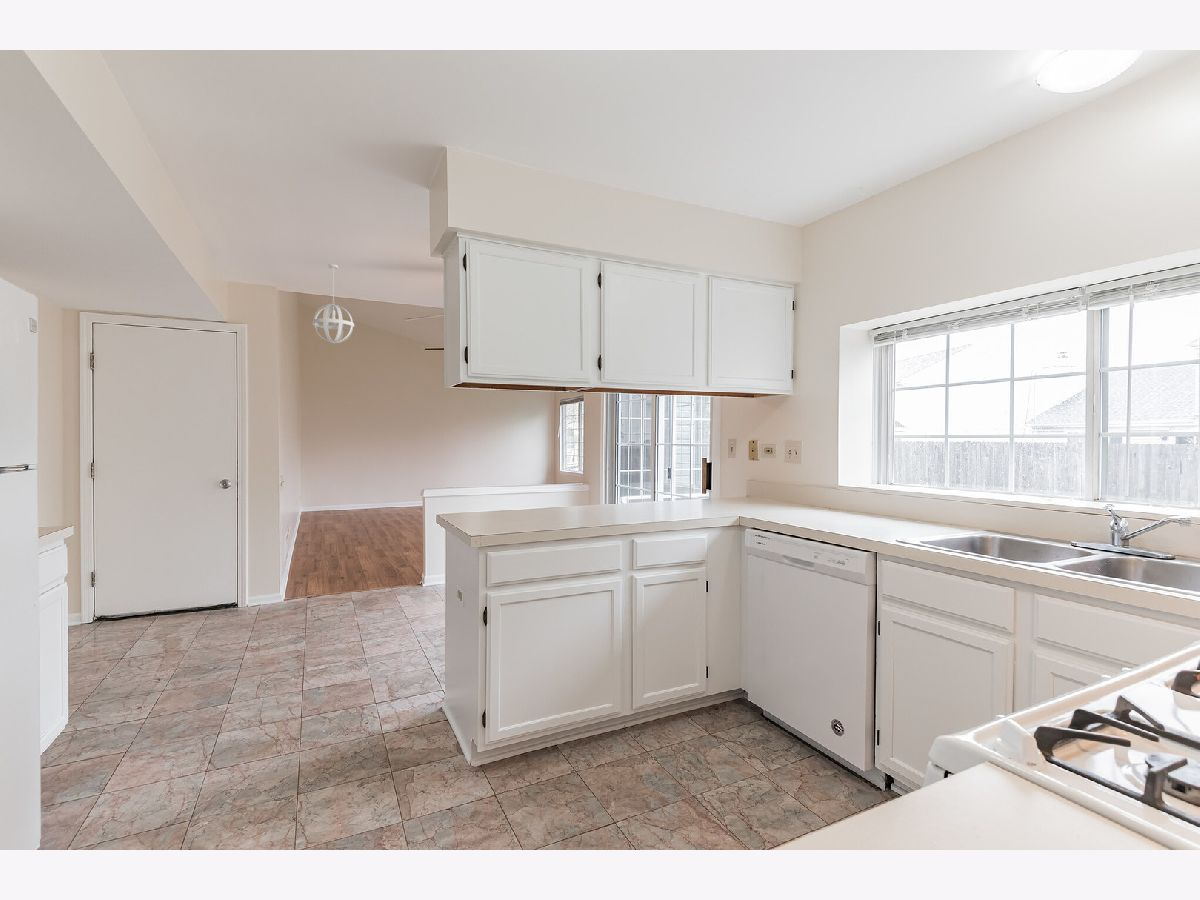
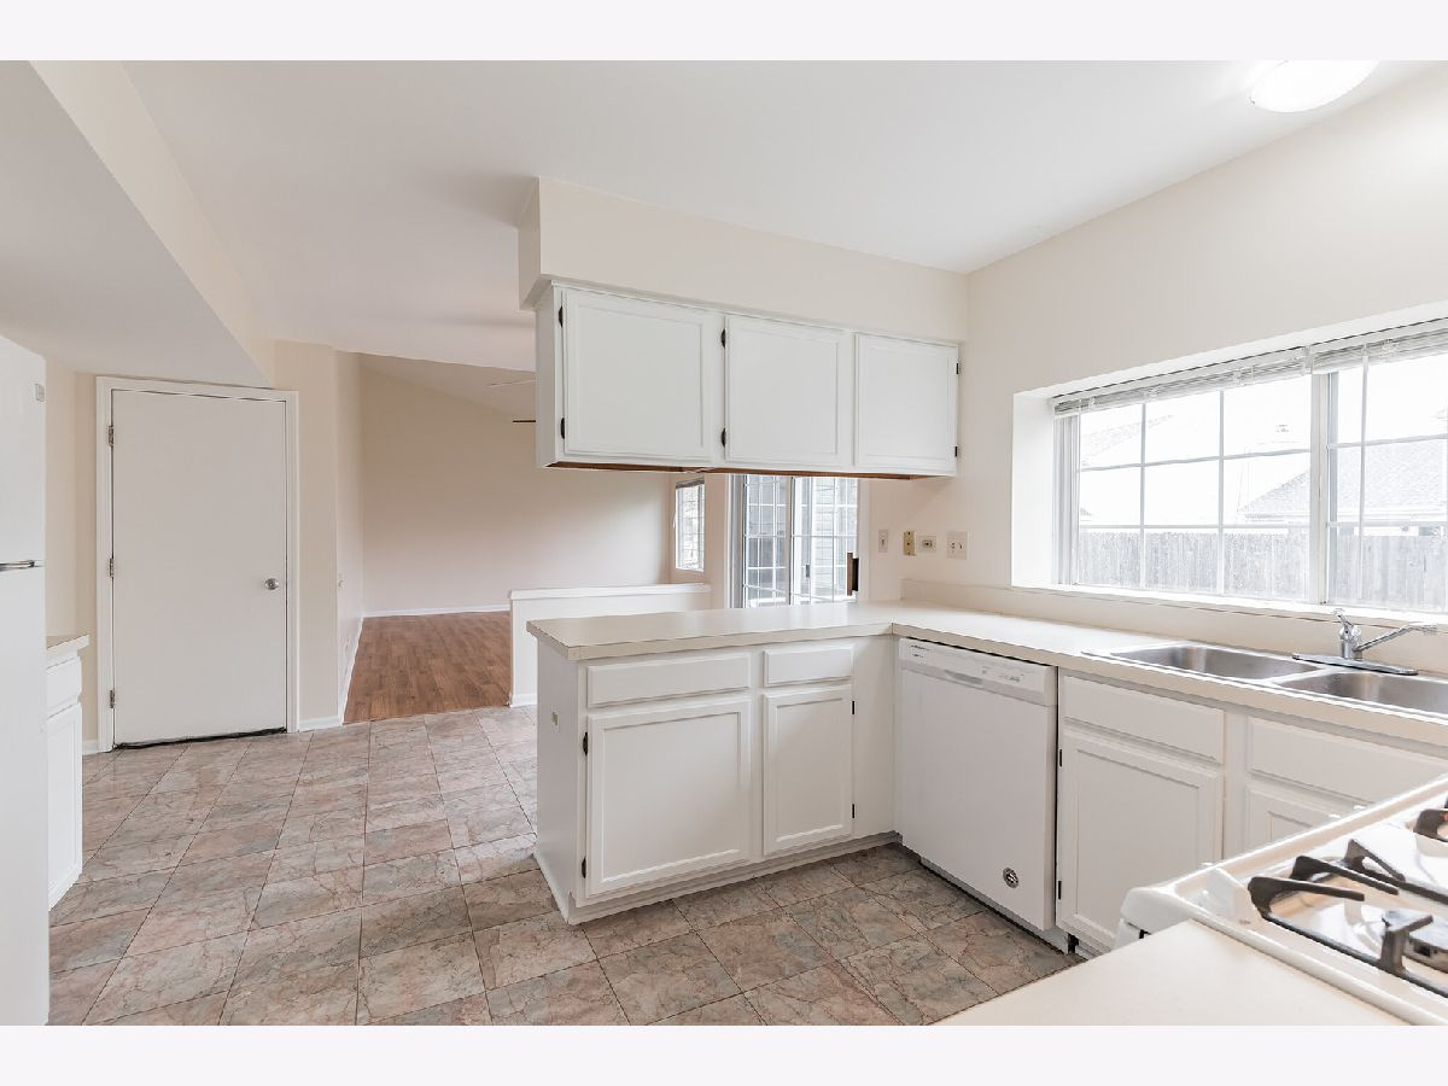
- pendant light [311,263,355,344]
